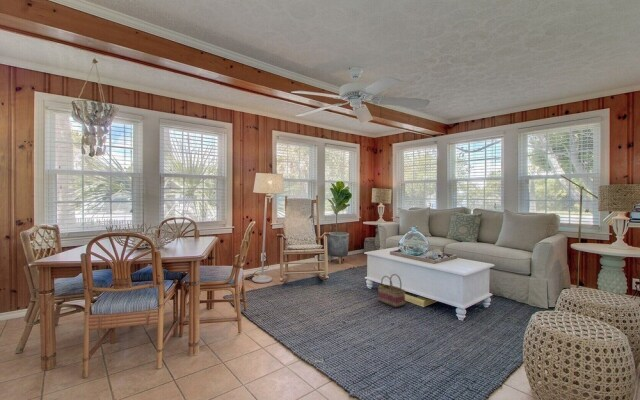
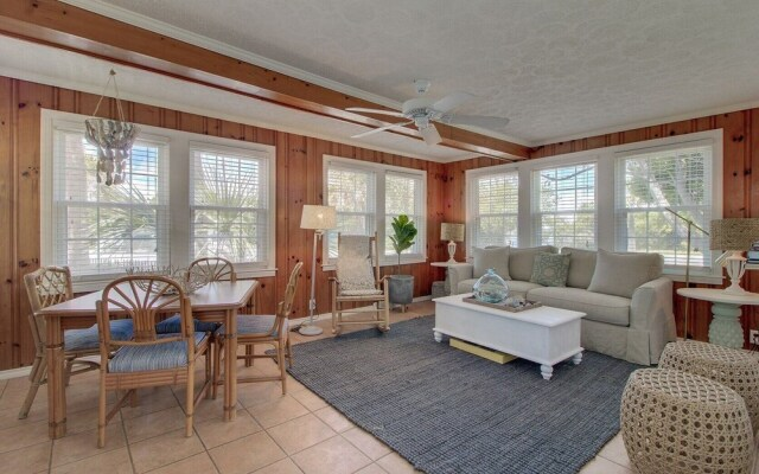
- basket [377,273,406,308]
